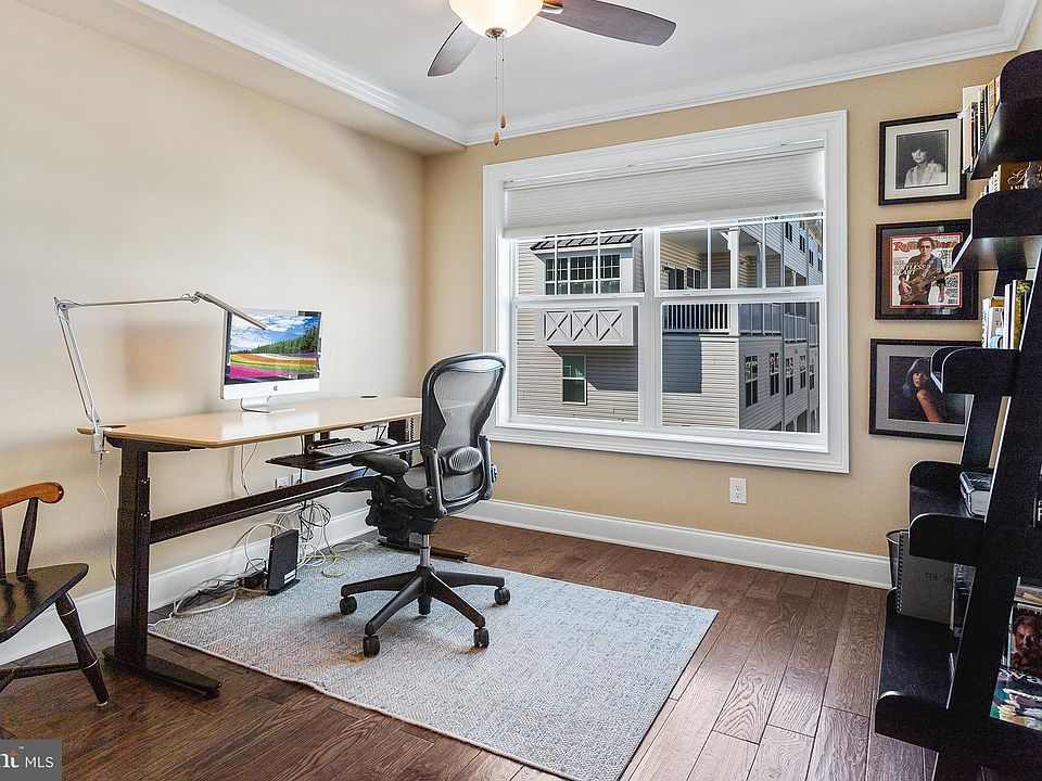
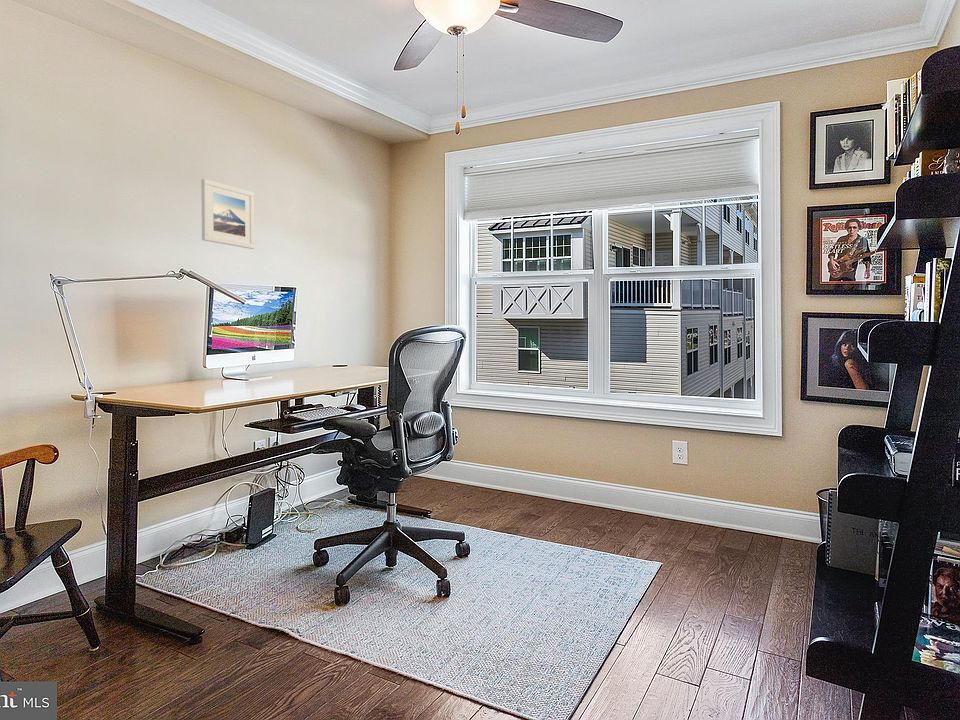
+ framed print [200,178,255,250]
